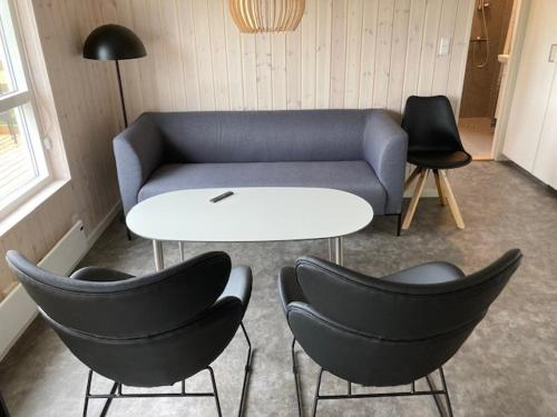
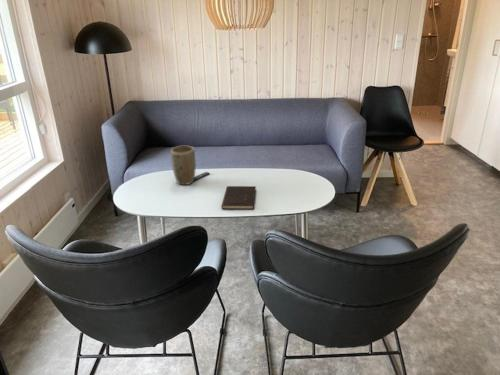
+ plant pot [170,145,197,186]
+ hardcover book [220,185,257,210]
